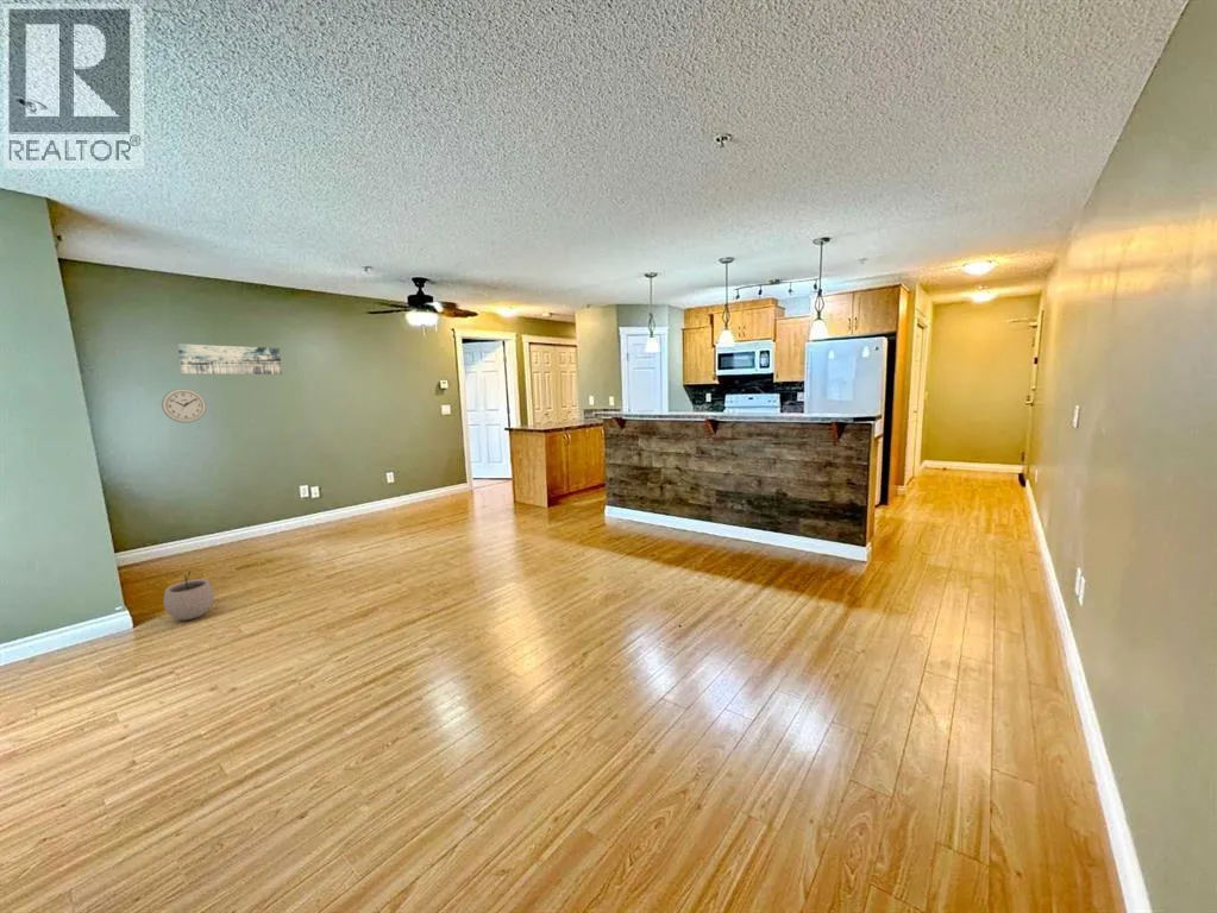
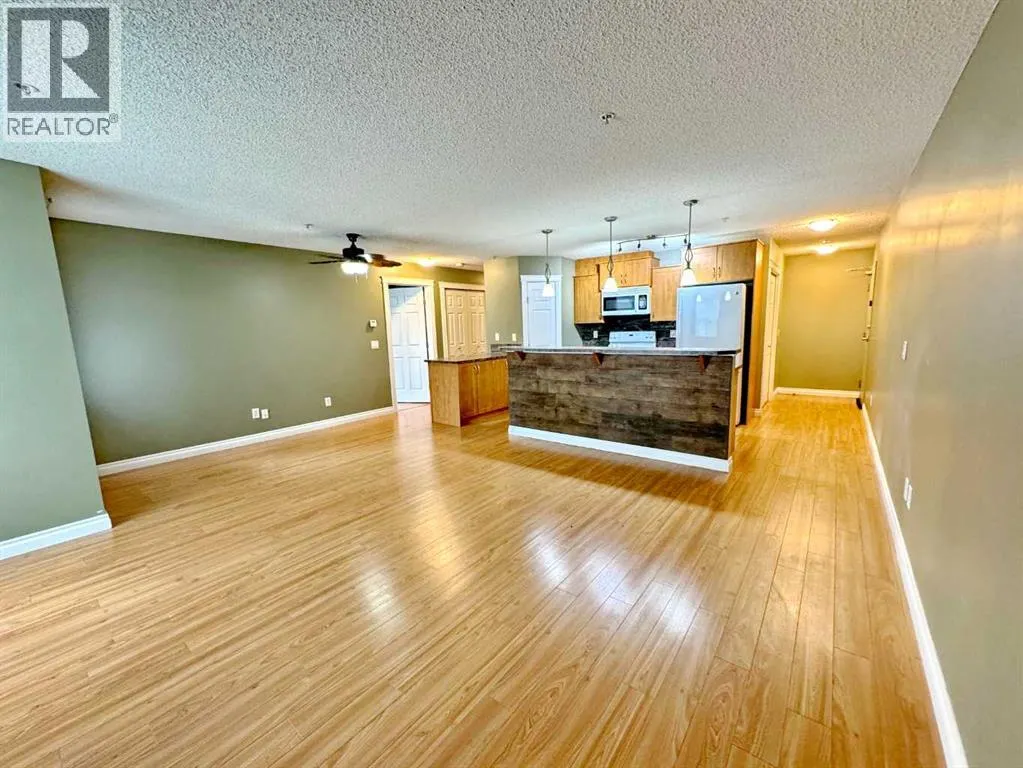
- wall clock [161,388,207,424]
- plant pot [163,569,215,621]
- wall art [176,342,283,376]
